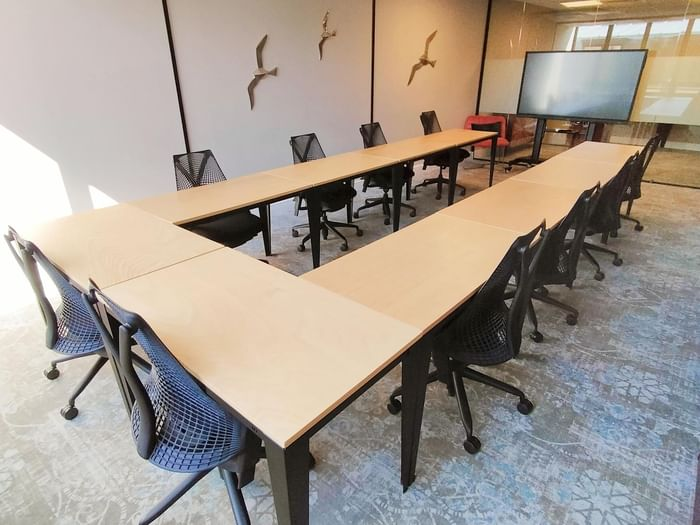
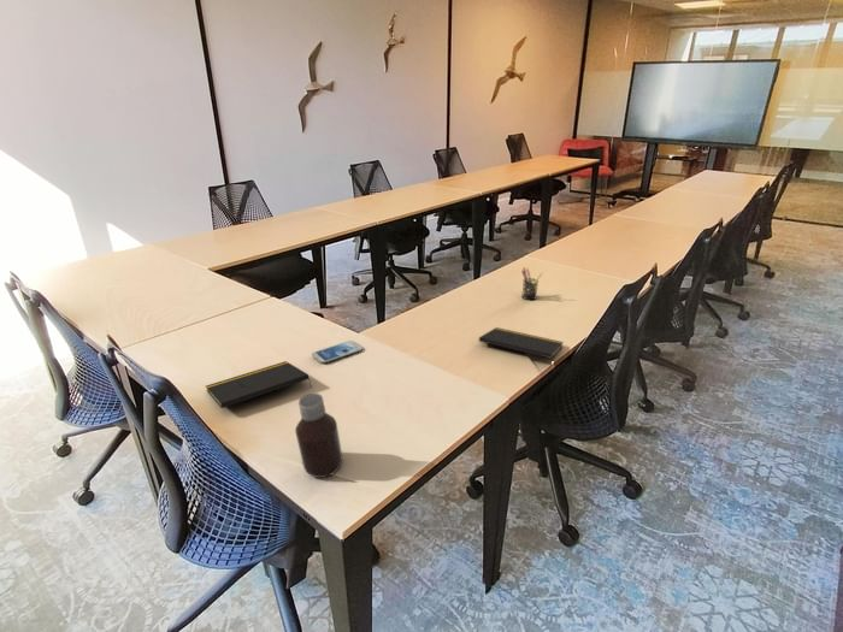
+ bottle [294,392,343,479]
+ notepad [205,360,313,409]
+ notepad [478,326,565,360]
+ smartphone [311,339,364,365]
+ pen holder [520,266,543,301]
